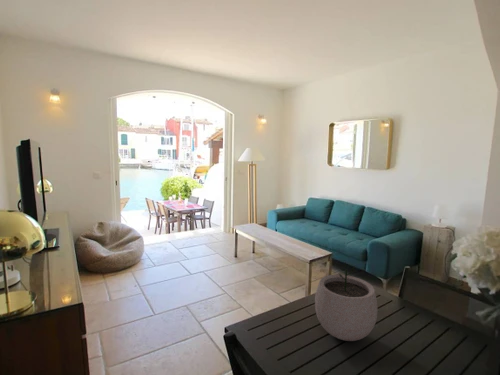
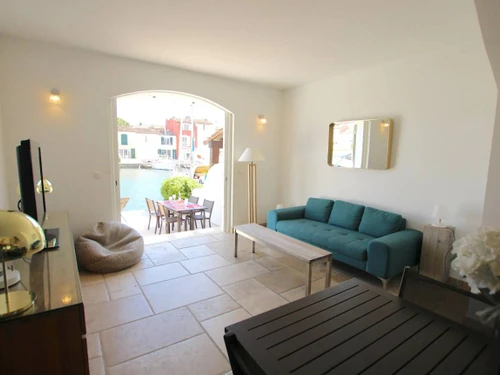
- plant pot [314,261,378,342]
